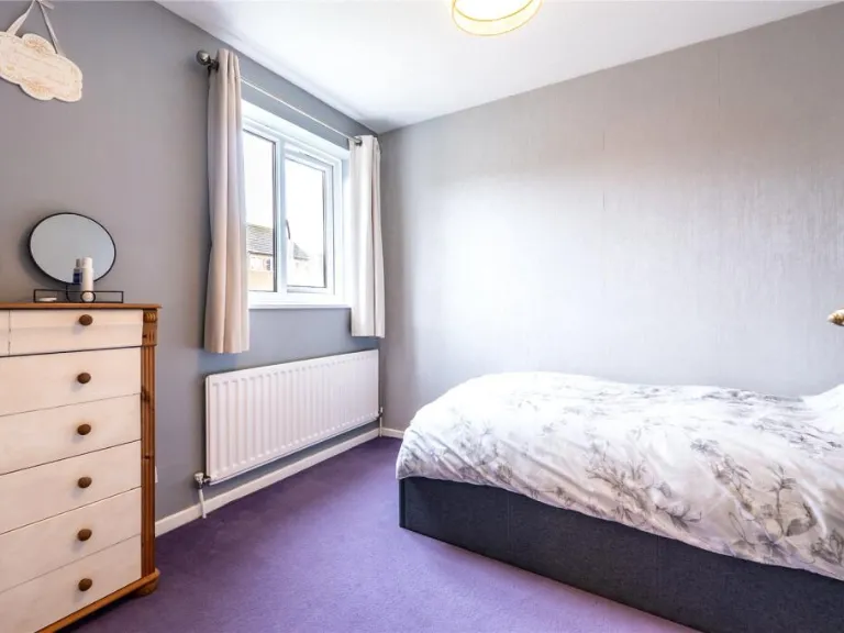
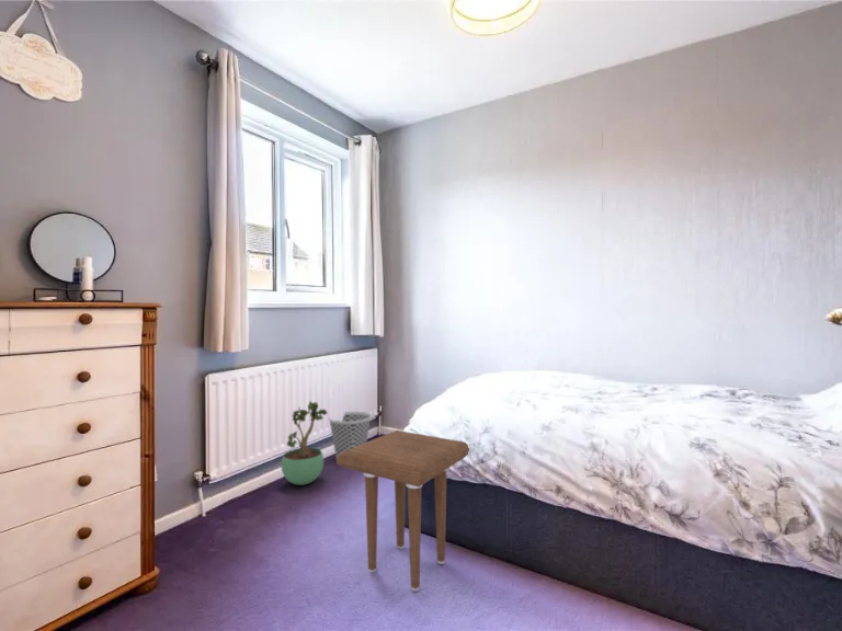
+ side table [335,429,470,593]
+ potted plant [281,401,329,486]
+ wastebasket [328,411,373,458]
